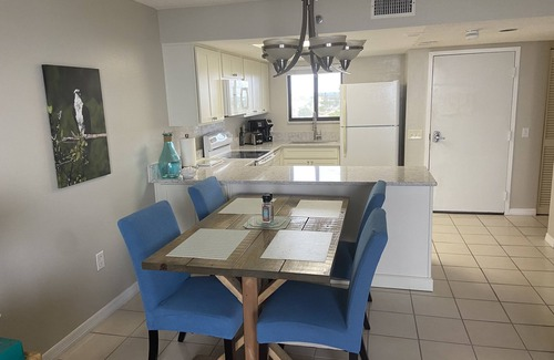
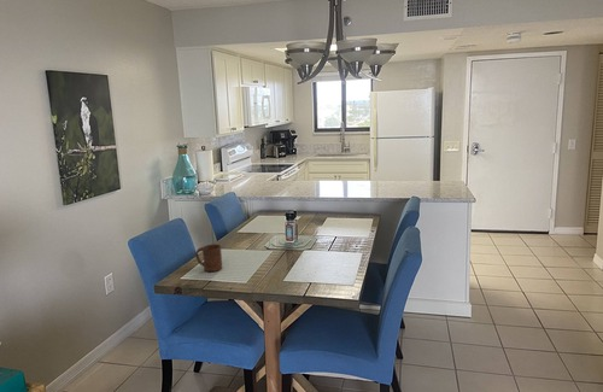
+ cup [194,244,223,273]
